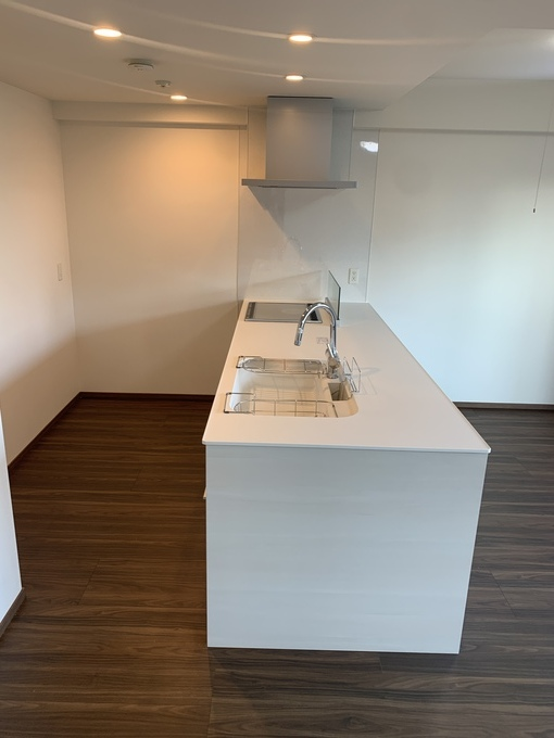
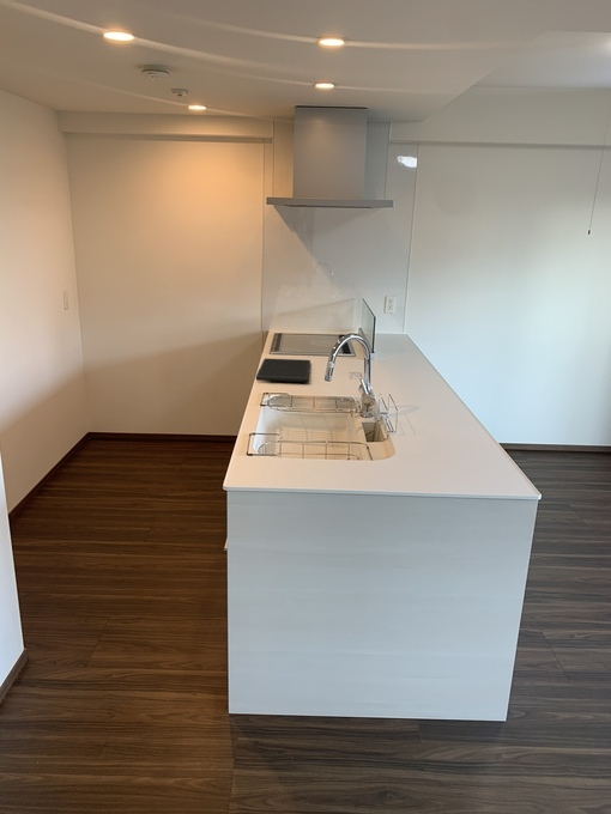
+ cutting board [255,358,311,383]
